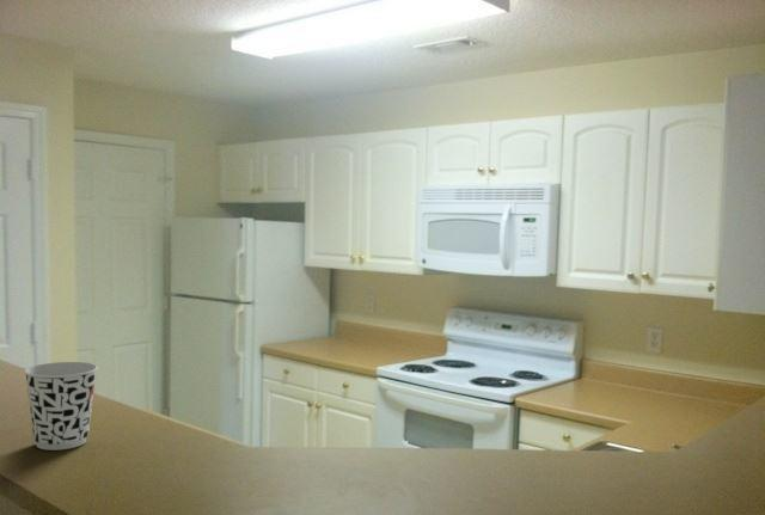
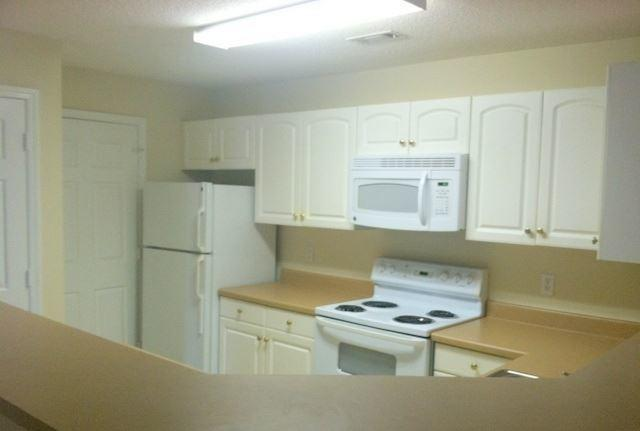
- cup [23,361,99,452]
